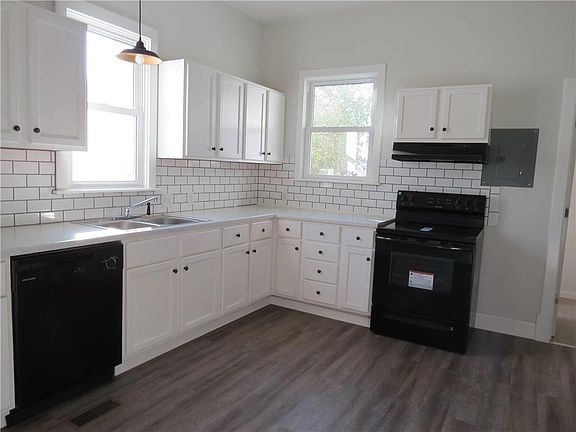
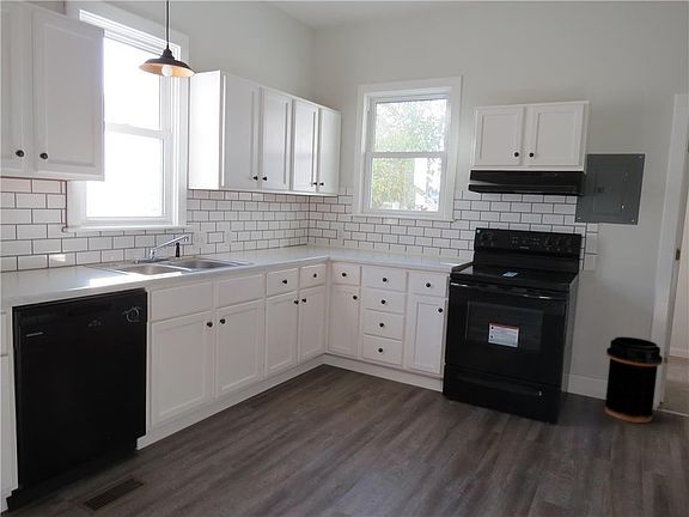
+ trash can [604,336,664,424]
